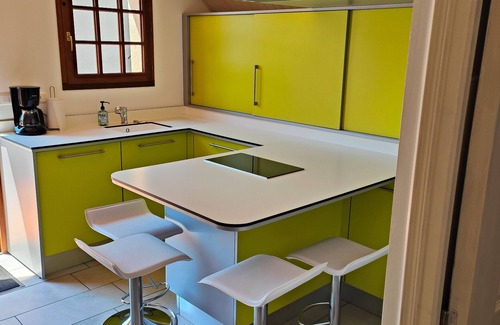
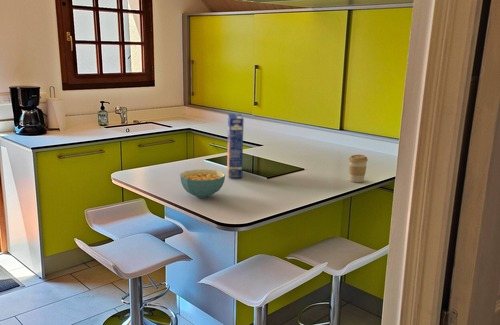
+ cereal box [226,113,245,179]
+ cereal bowl [179,168,226,199]
+ coffee cup [348,154,369,184]
